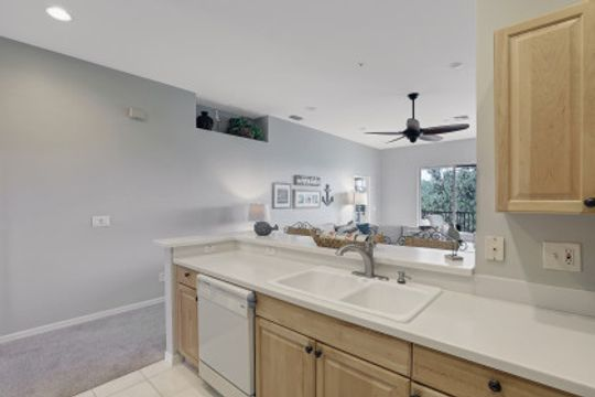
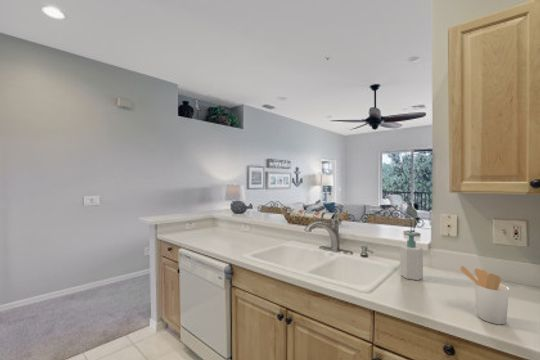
+ utensil holder [459,265,510,325]
+ soap bottle [399,232,424,281]
